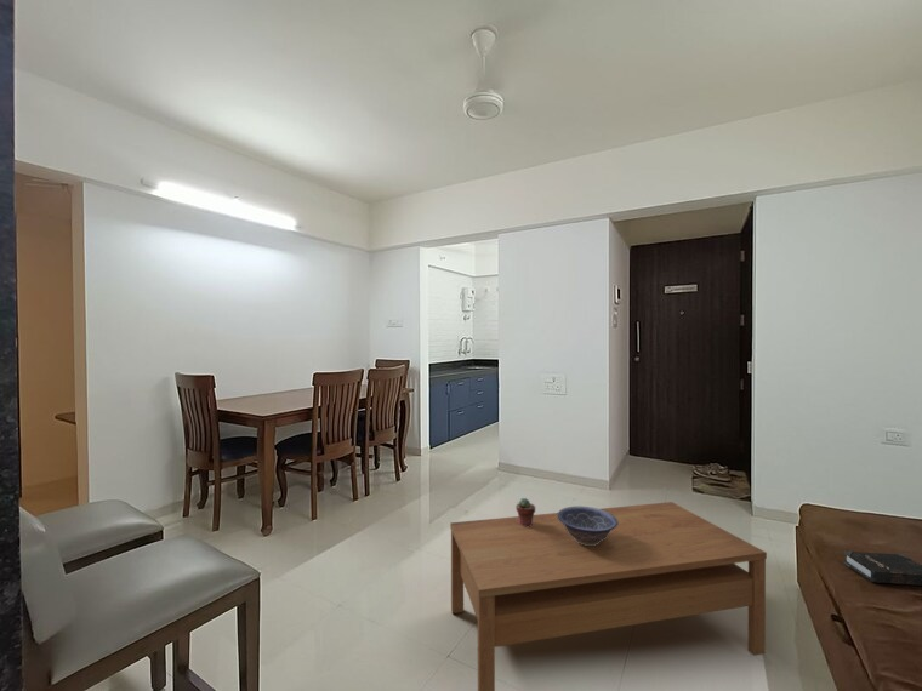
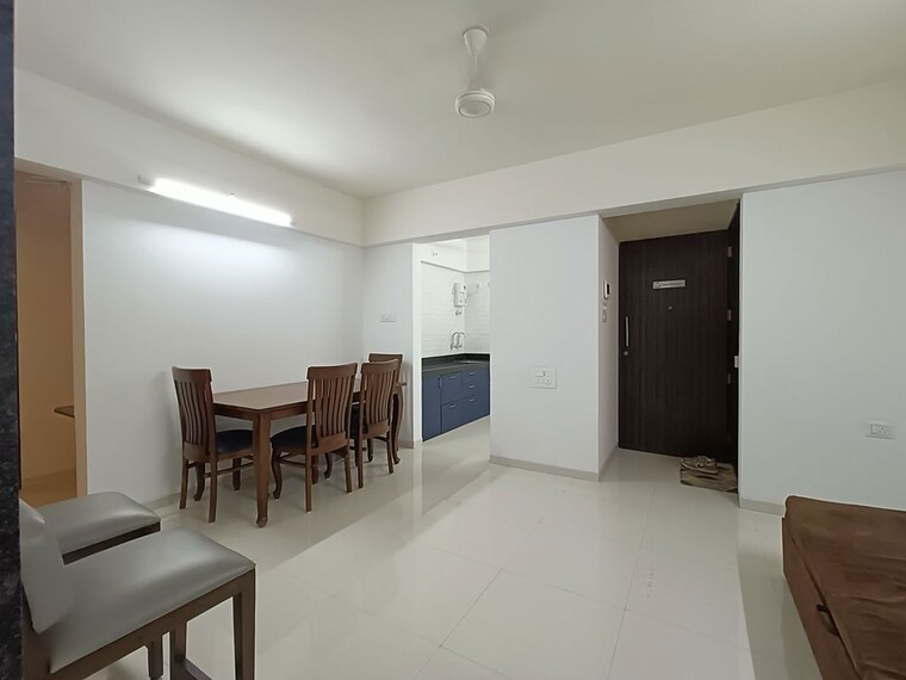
- hardback book [842,549,922,587]
- coffee table [449,501,768,691]
- decorative bowl [557,506,617,546]
- potted succulent [514,497,536,527]
